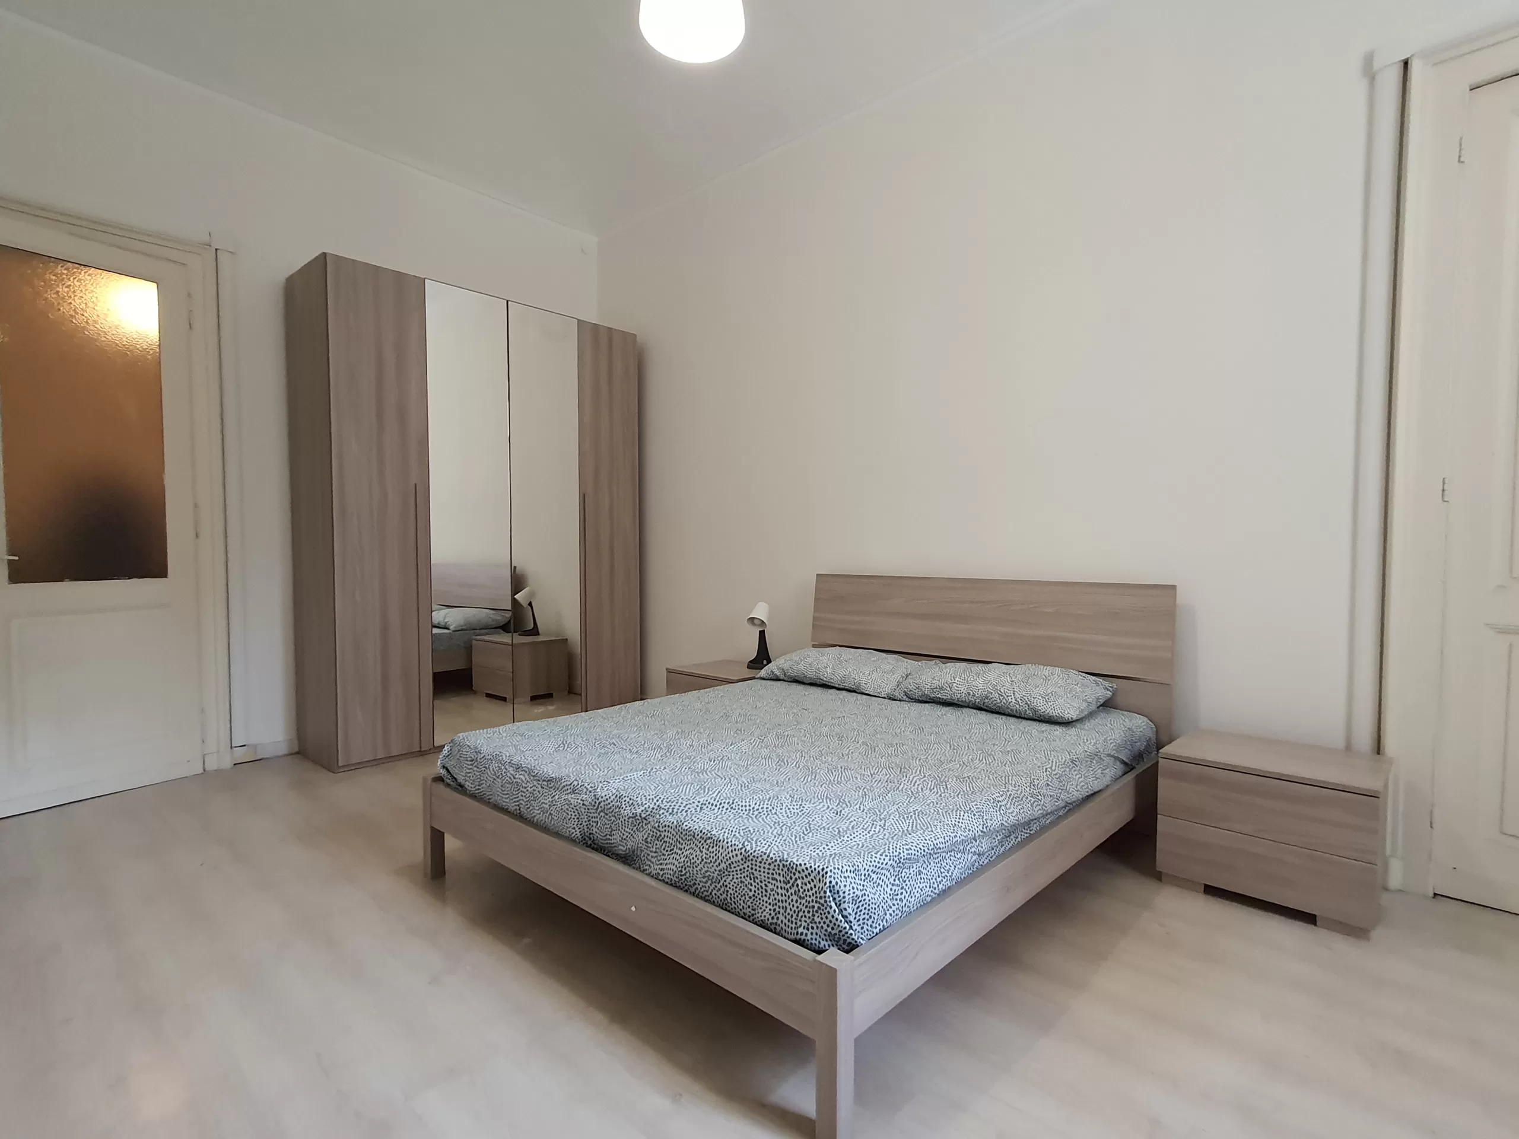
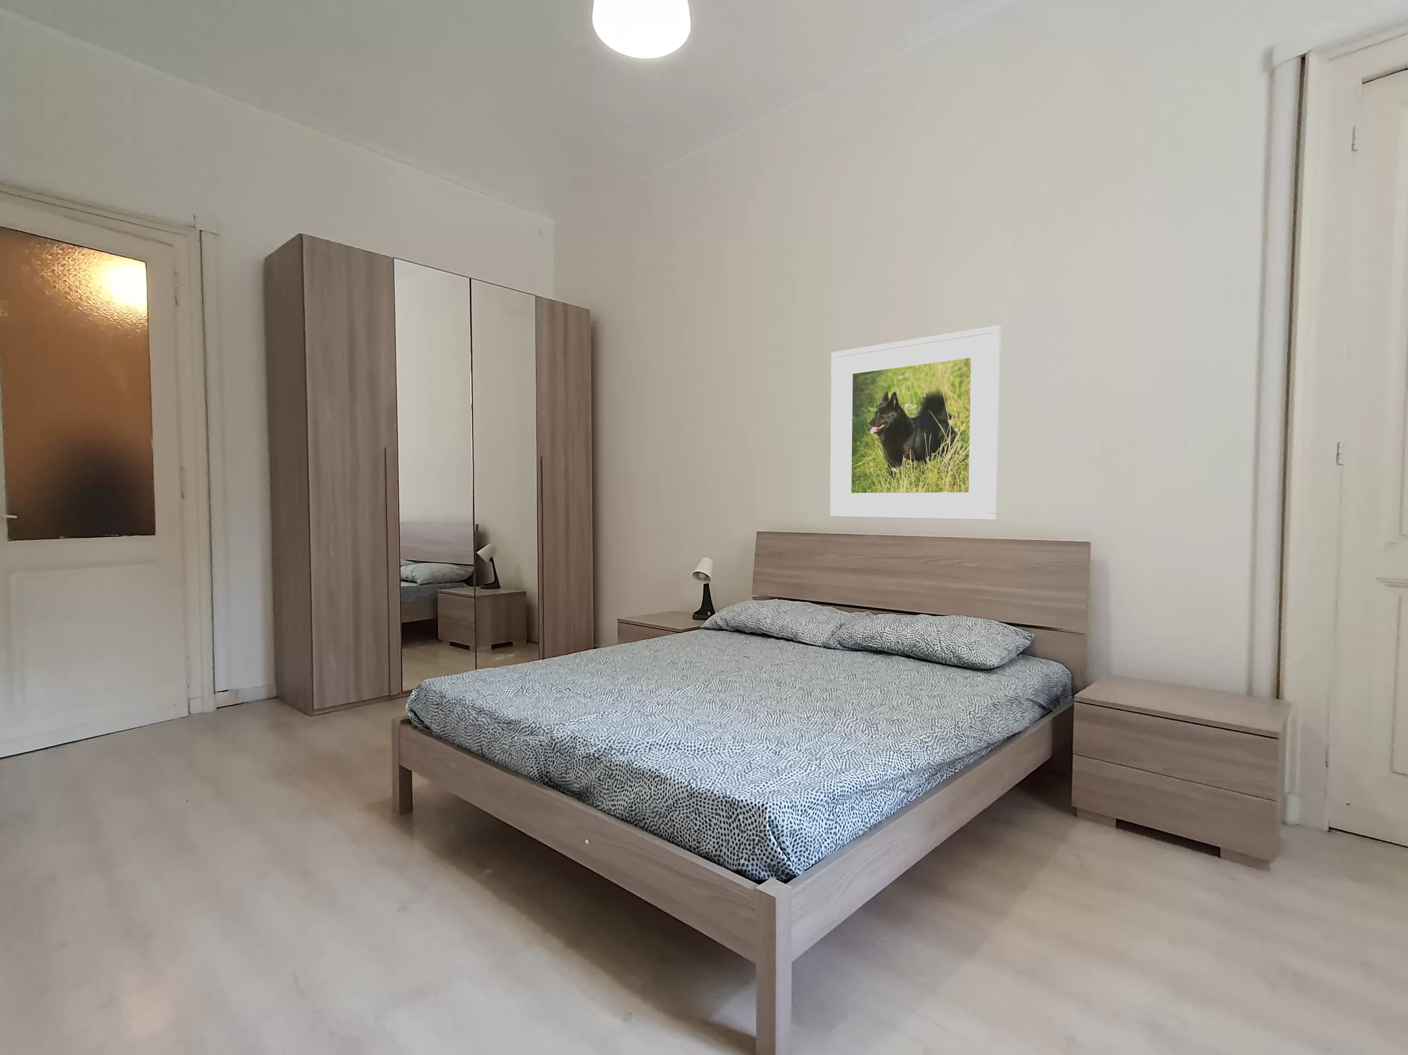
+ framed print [829,325,1001,521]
